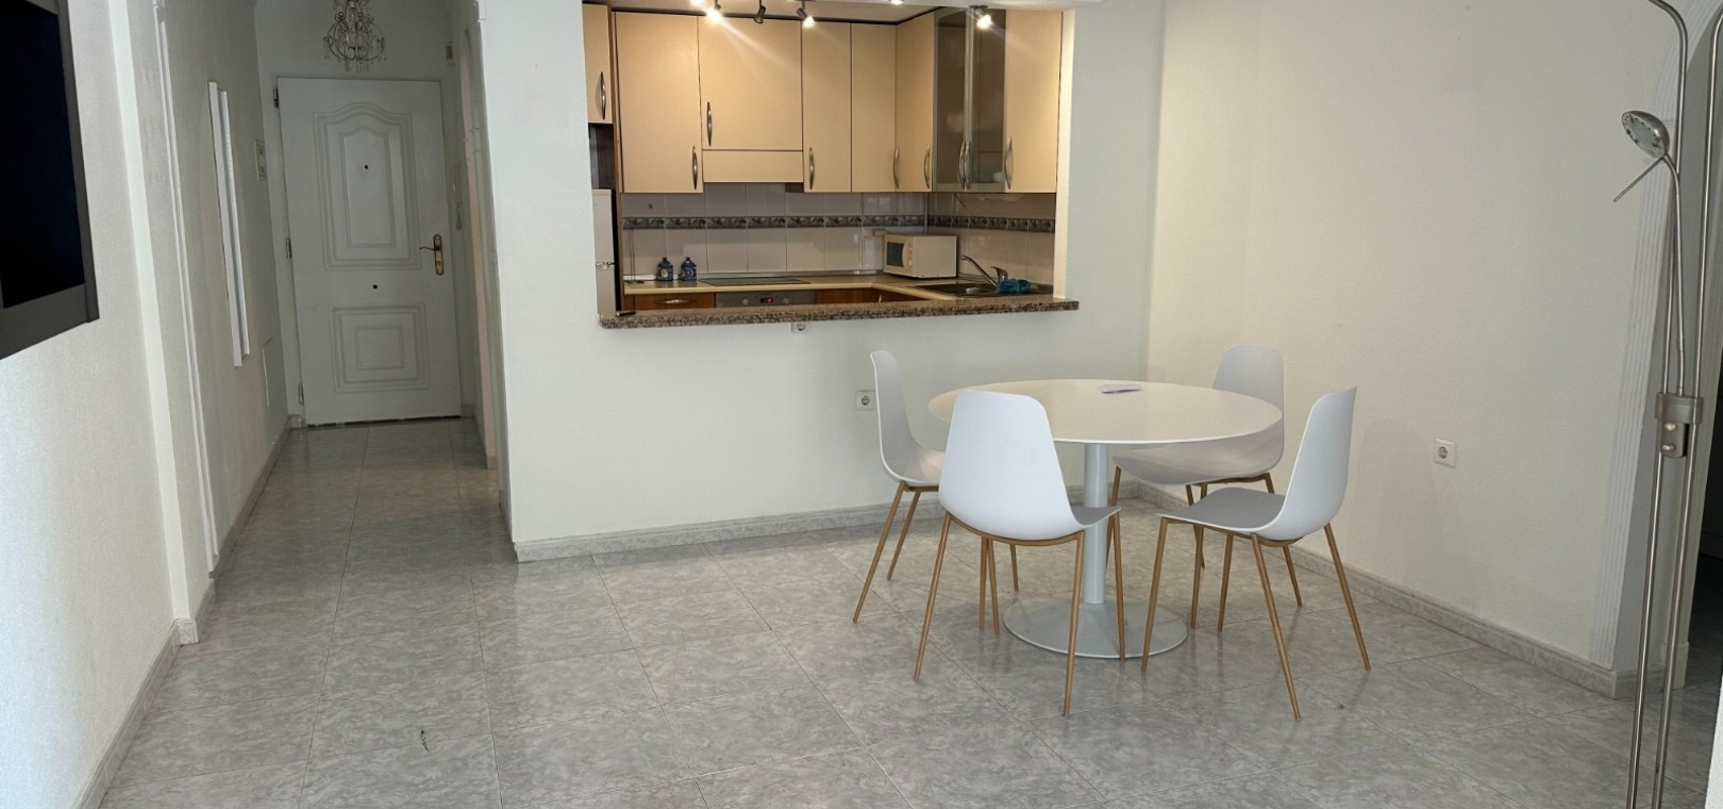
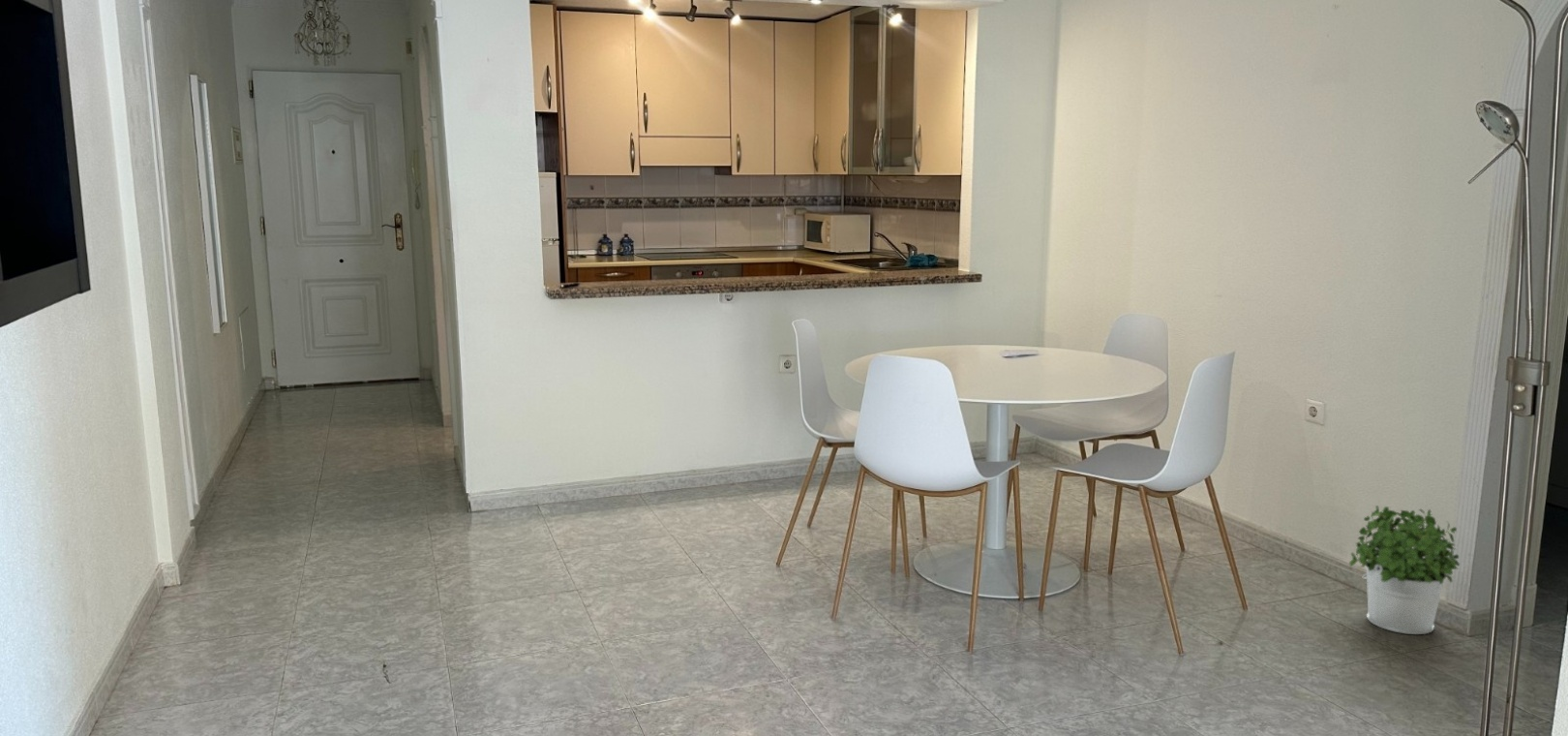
+ potted plant [1348,505,1461,635]
